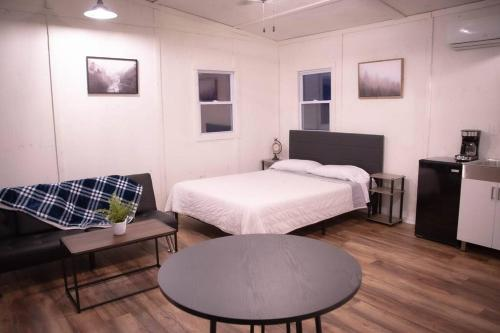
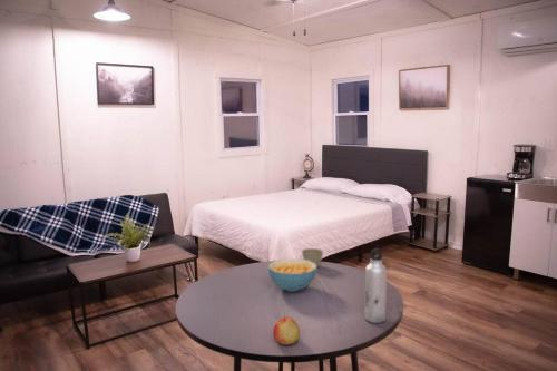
+ flower pot [301,247,324,269]
+ water bottle [363,247,388,324]
+ apple [272,315,301,345]
+ cereal bowl [267,257,317,293]
